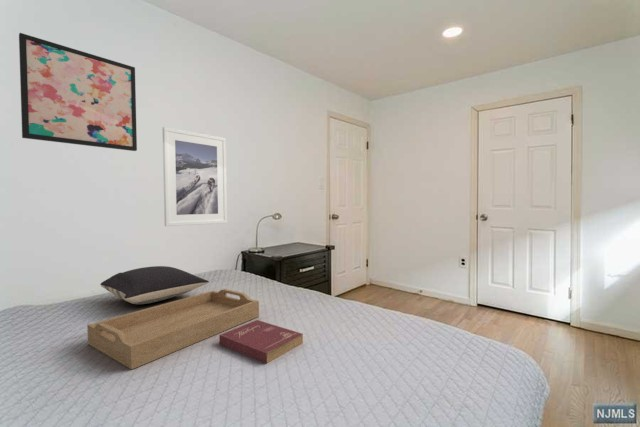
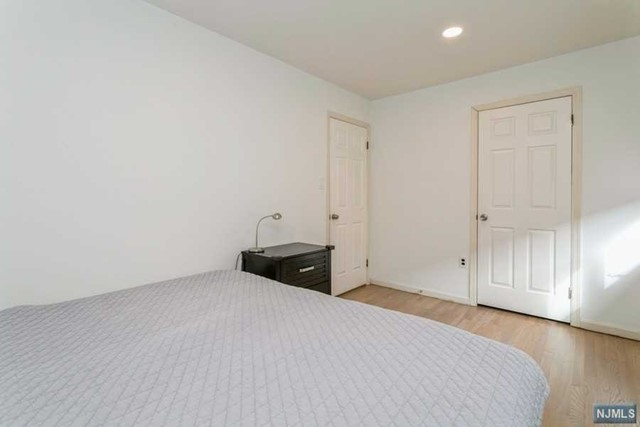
- book [218,319,304,364]
- pillow [100,265,210,305]
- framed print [162,126,228,227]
- wall art [18,32,138,152]
- serving tray [86,288,260,370]
